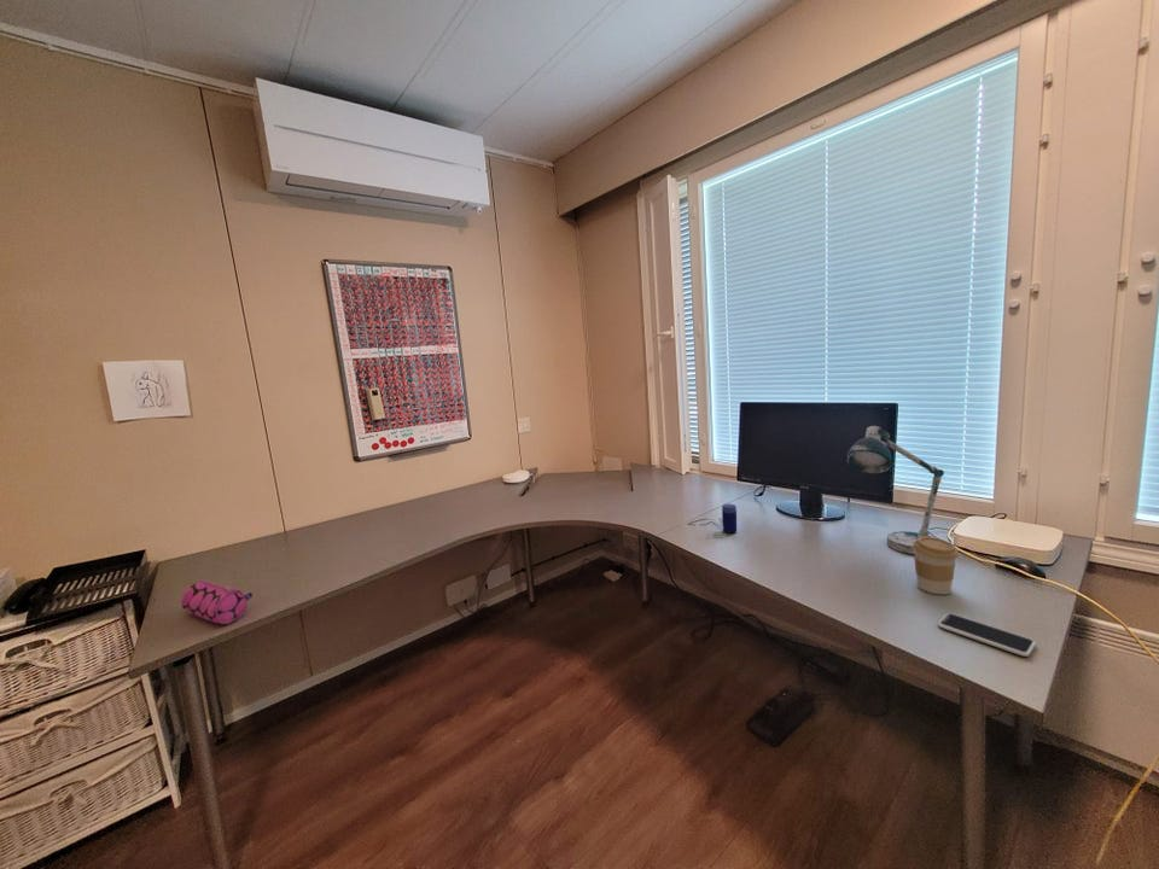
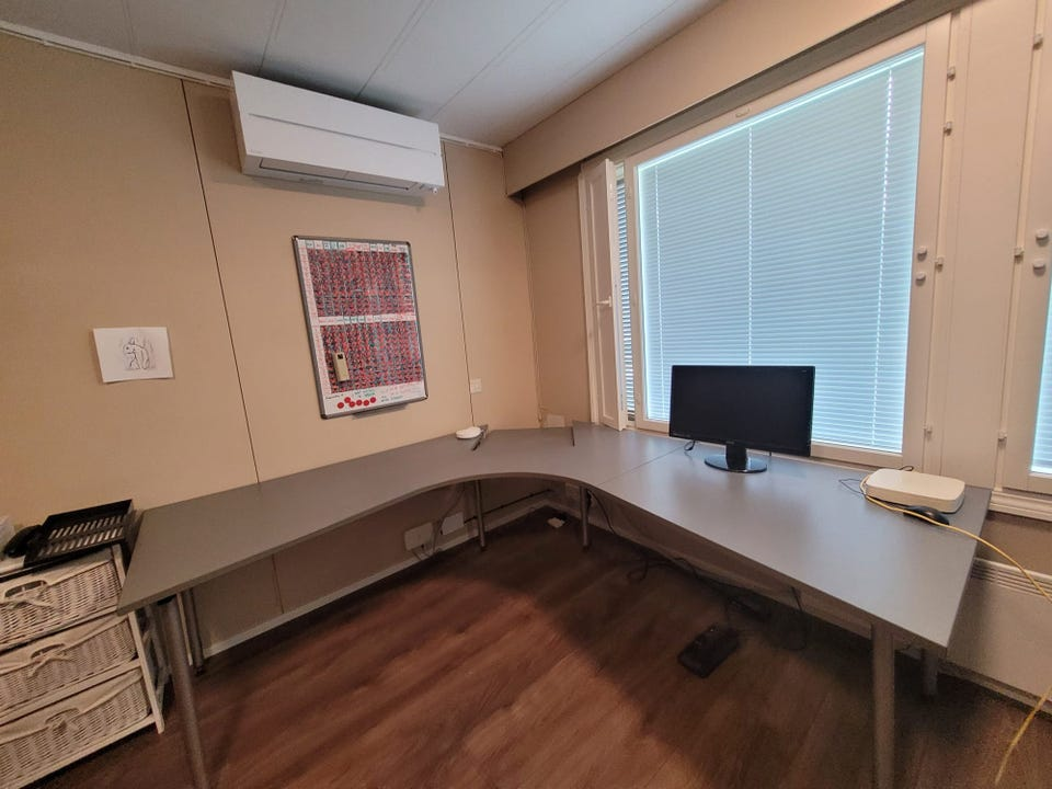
- pencil case [180,579,254,625]
- desk lamp [845,425,945,555]
- smartphone [937,612,1037,658]
- coffee cup [913,536,960,595]
- speaker [688,503,738,535]
